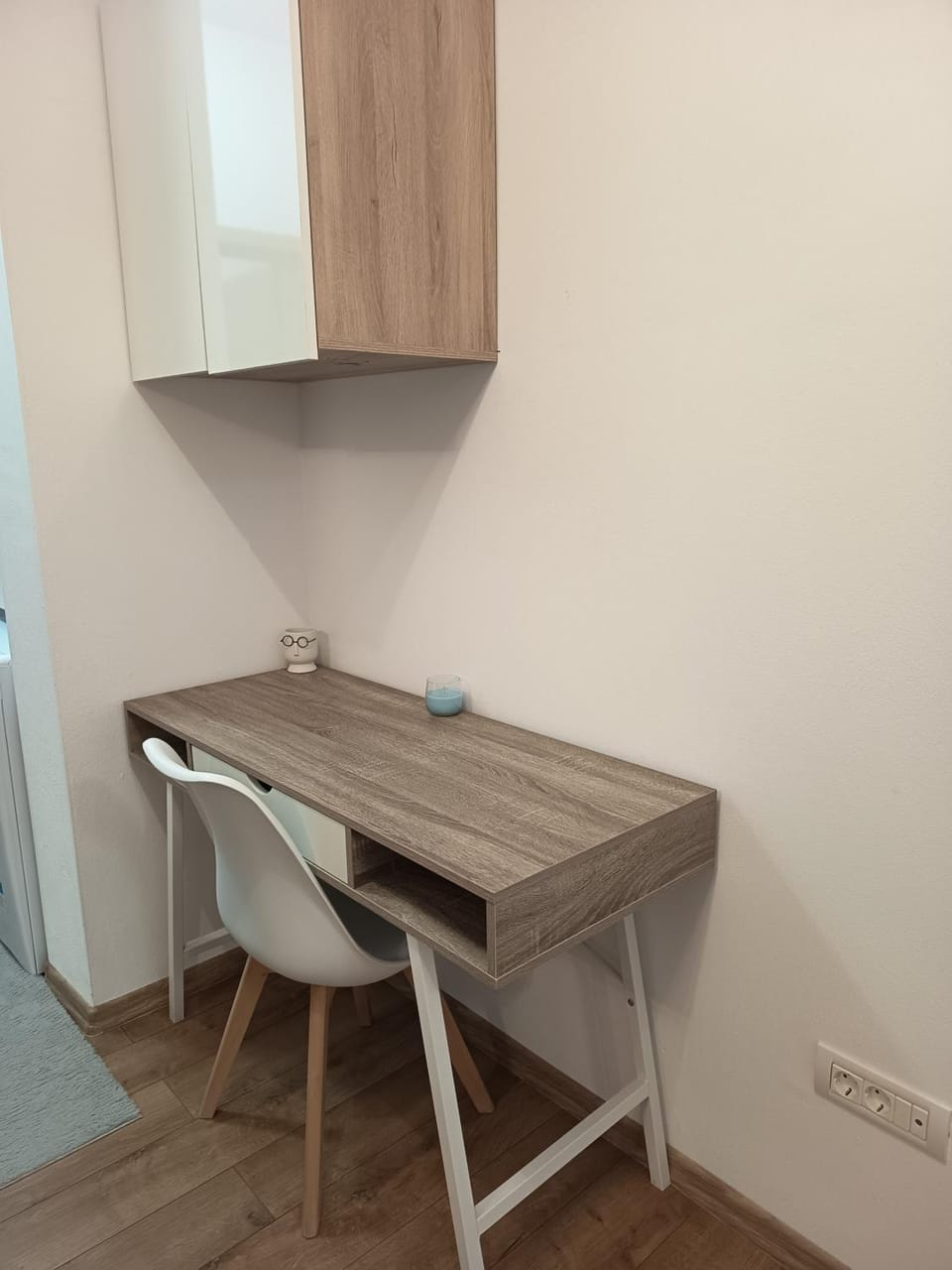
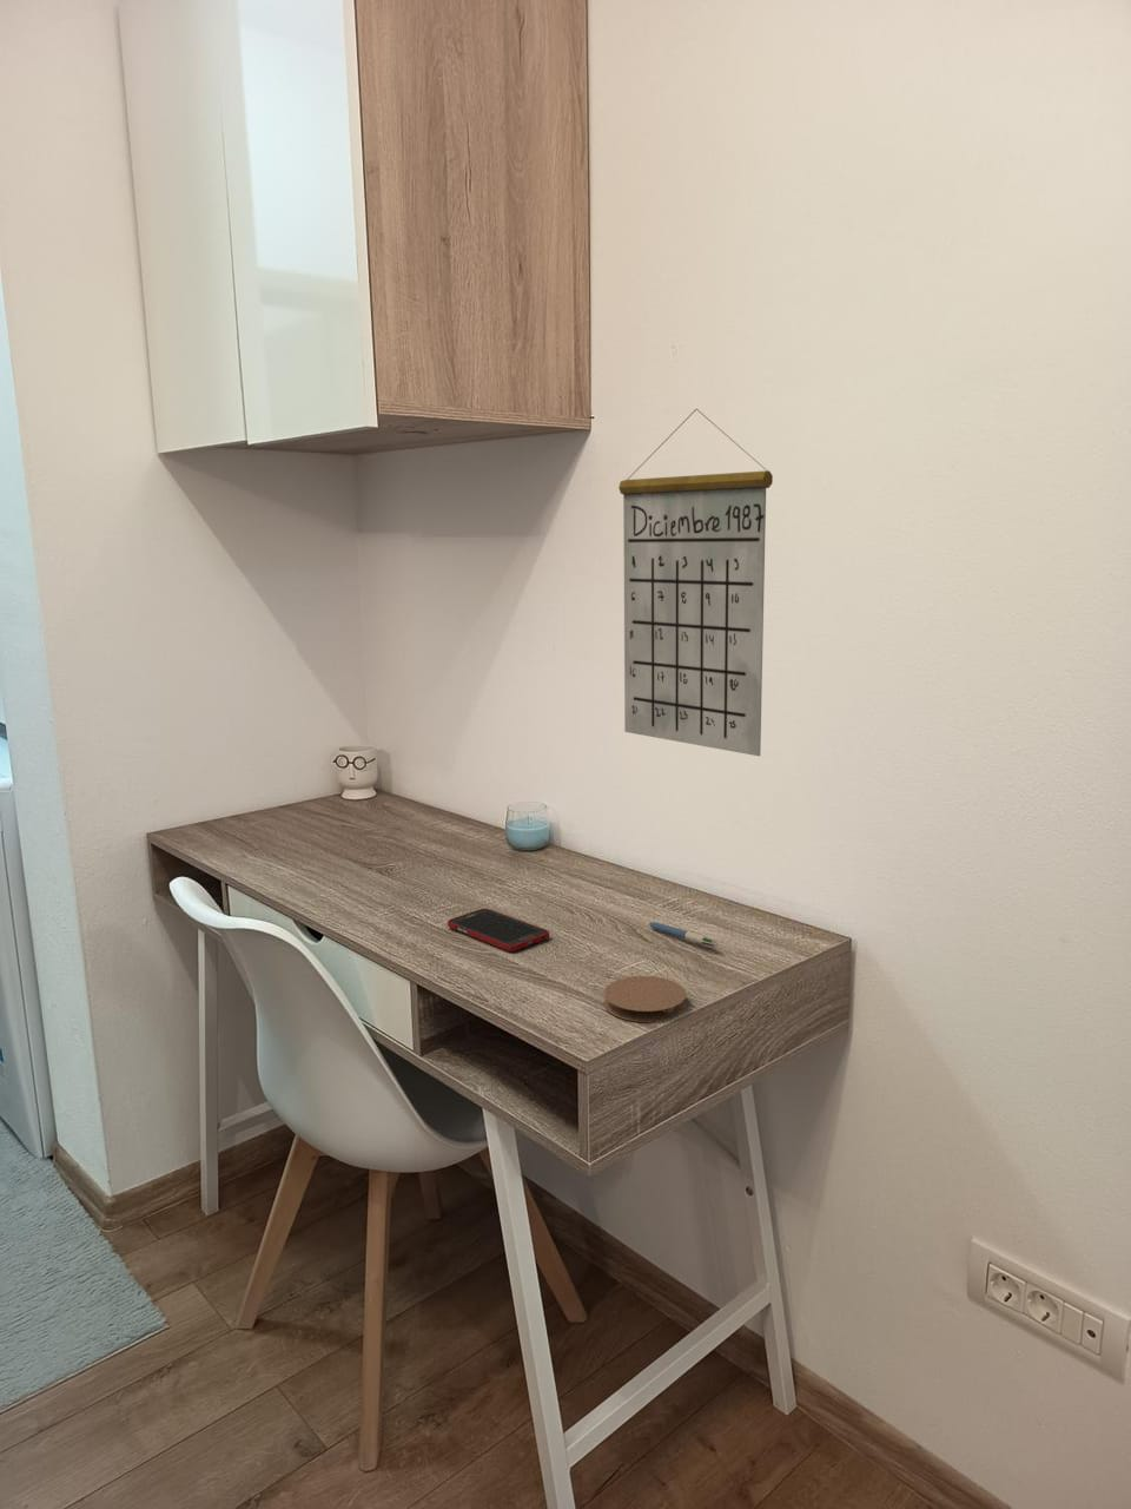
+ pen [646,921,719,948]
+ coaster [604,976,688,1023]
+ calendar [618,408,775,757]
+ cell phone [447,908,550,953]
